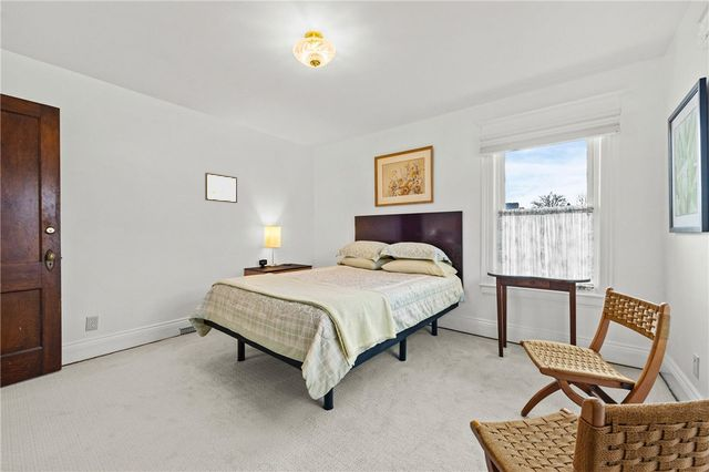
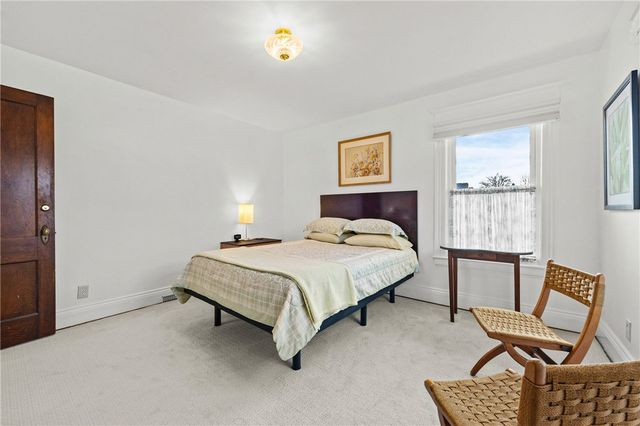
- wall art [204,172,238,204]
